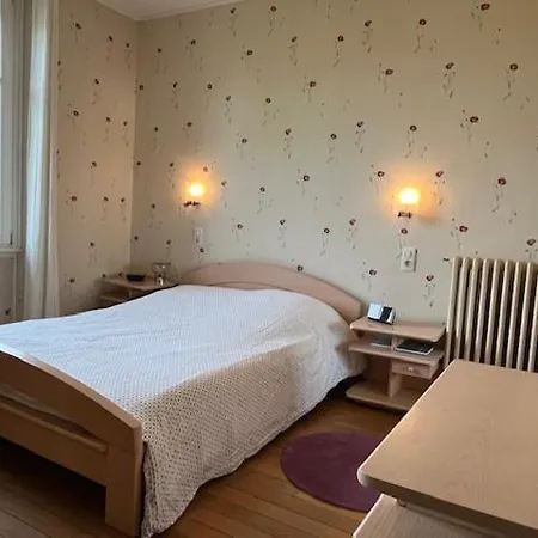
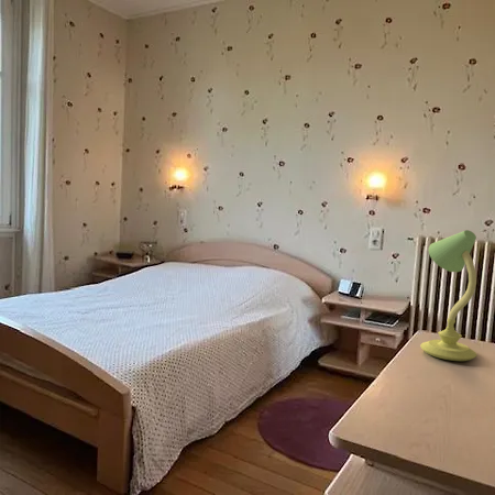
+ table lamp [419,229,477,362]
